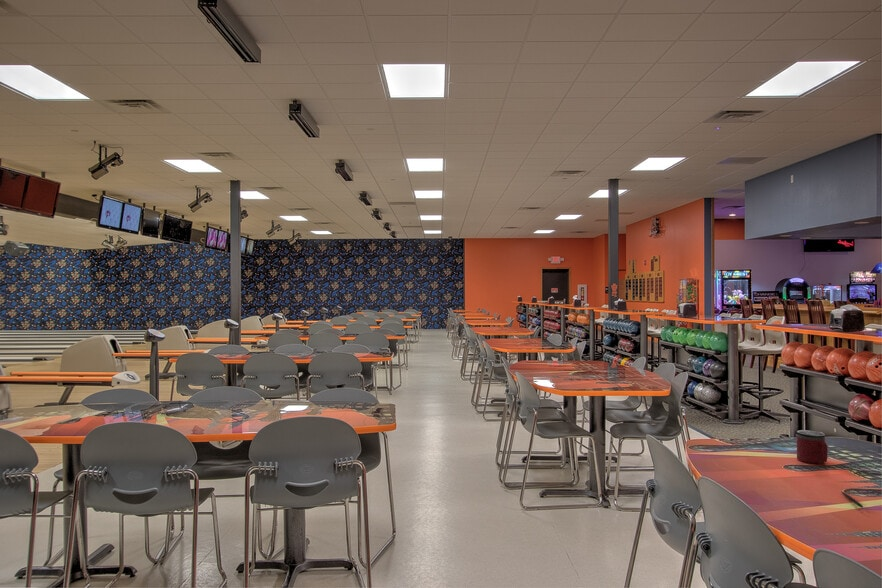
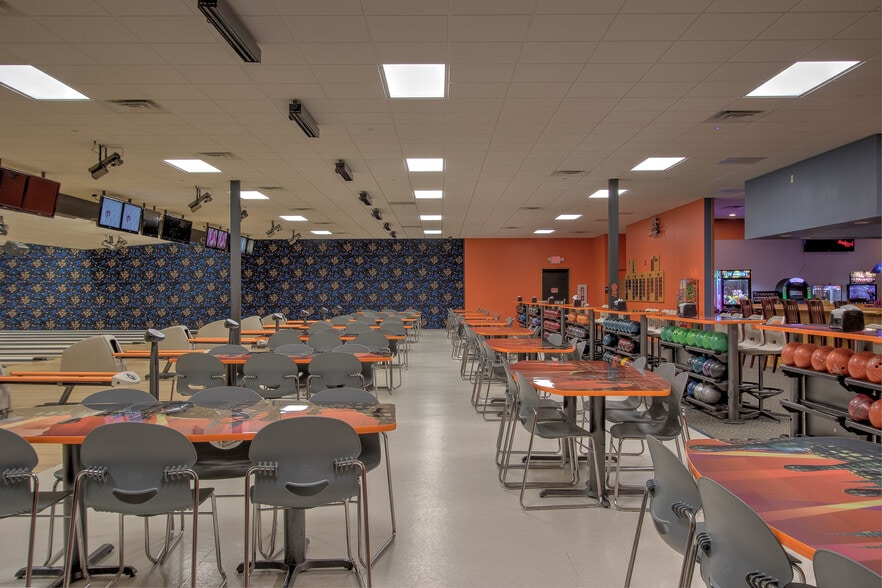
- pen [840,490,864,509]
- beverage cup [796,429,828,464]
